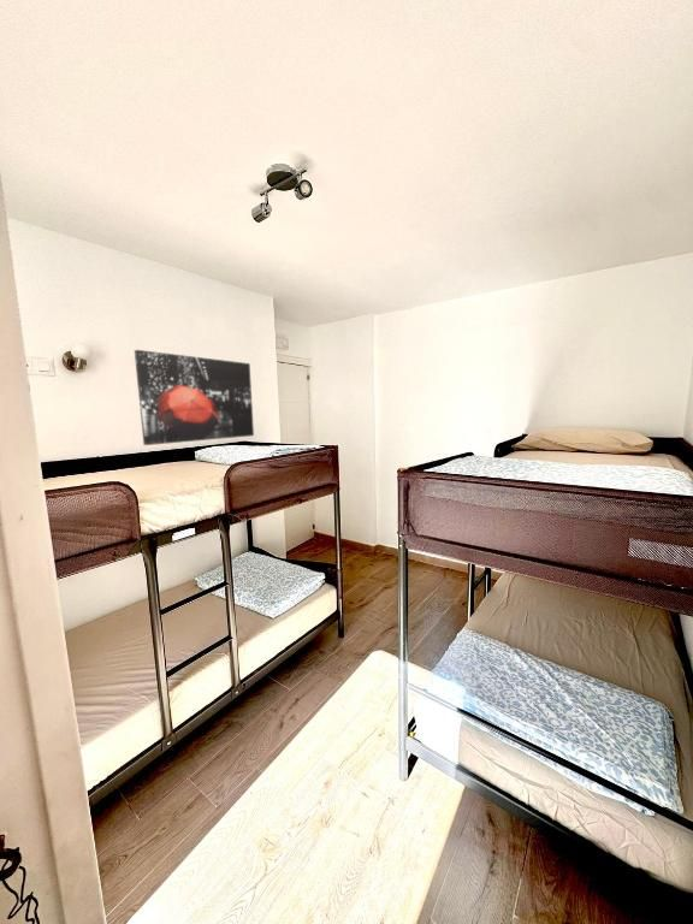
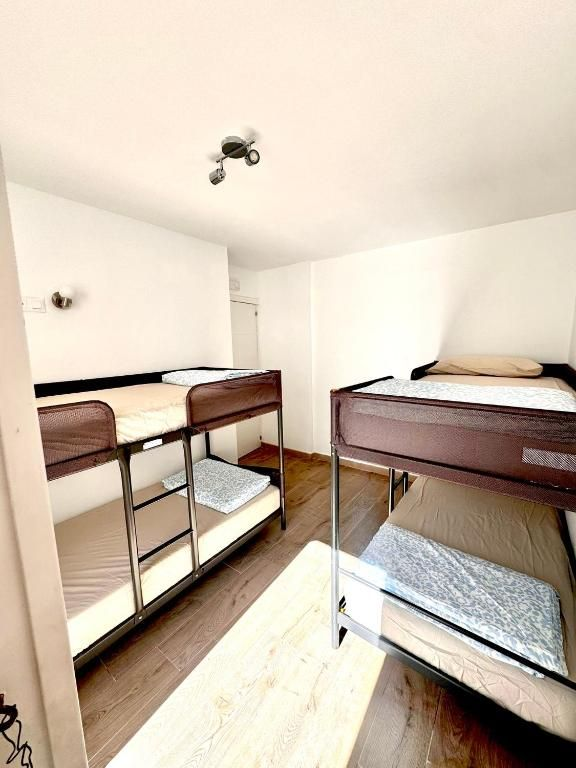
- wall art [134,349,255,446]
